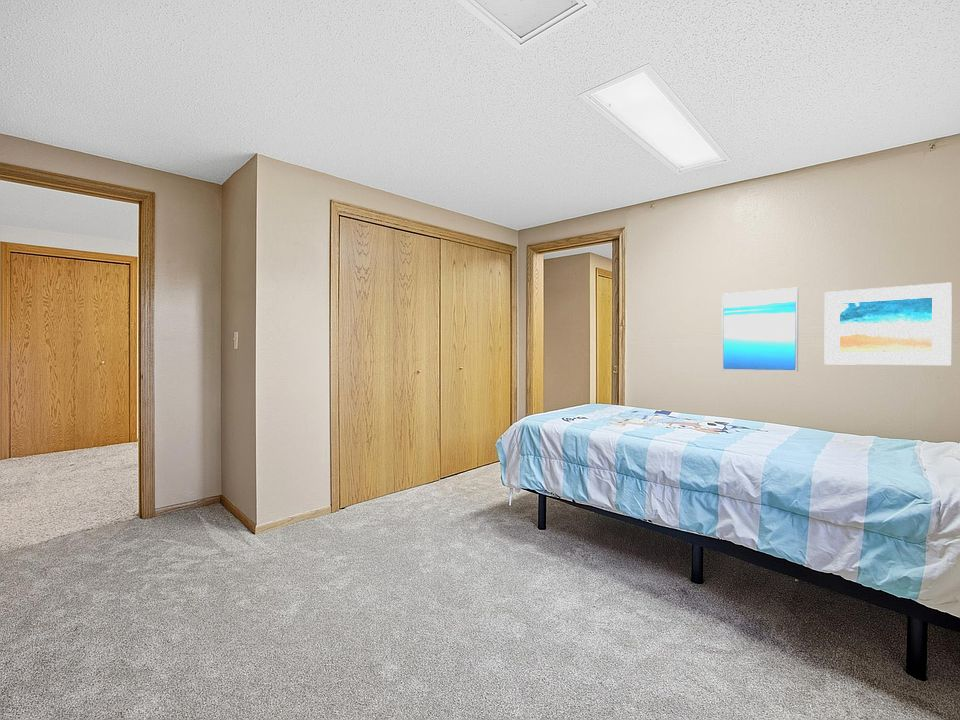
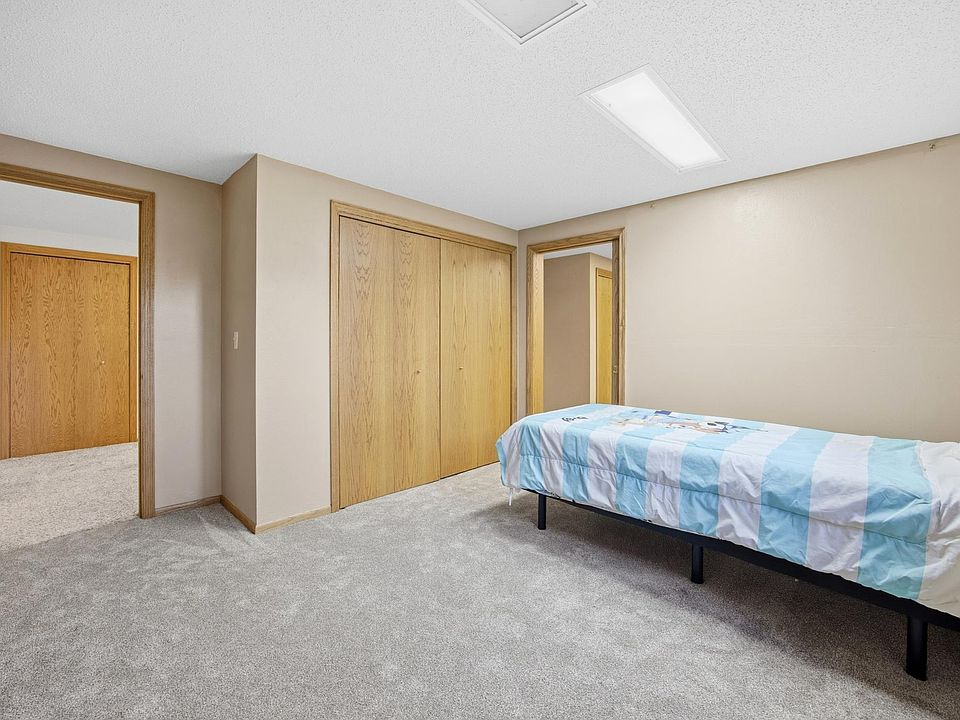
- wall art [721,286,799,373]
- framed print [824,281,953,366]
